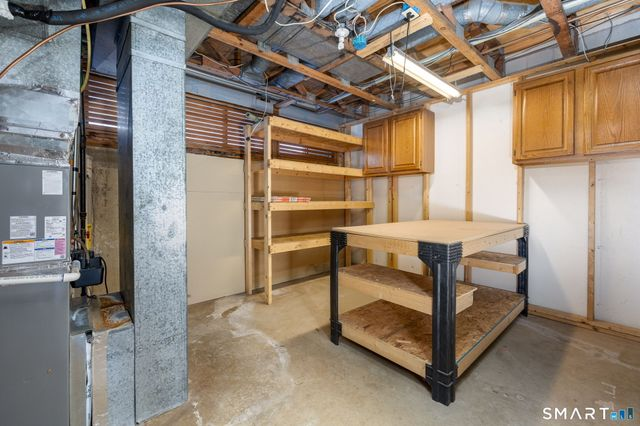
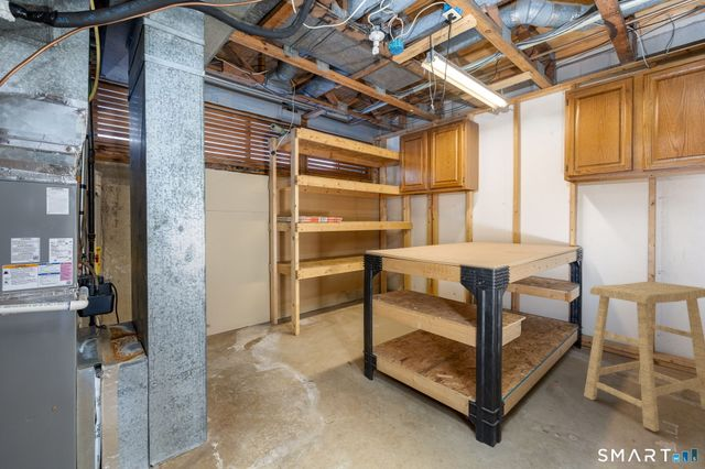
+ stool [583,281,705,433]
